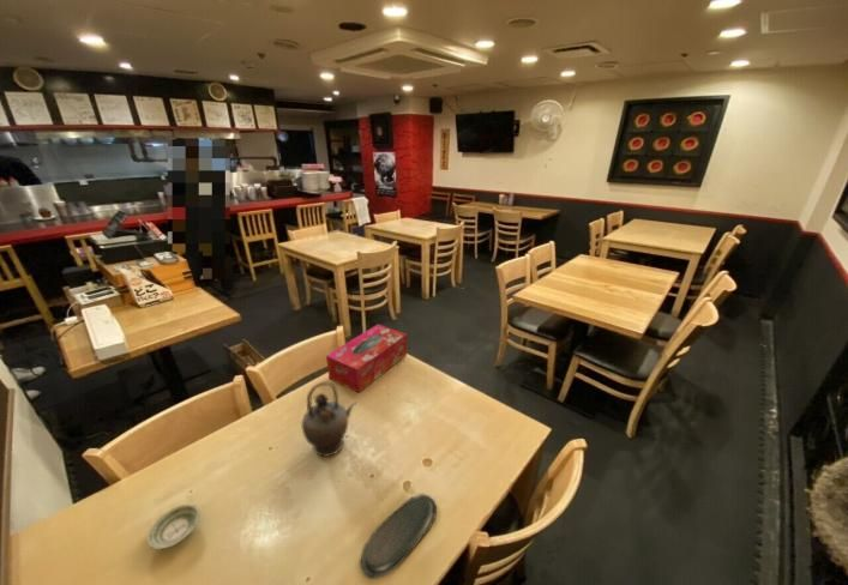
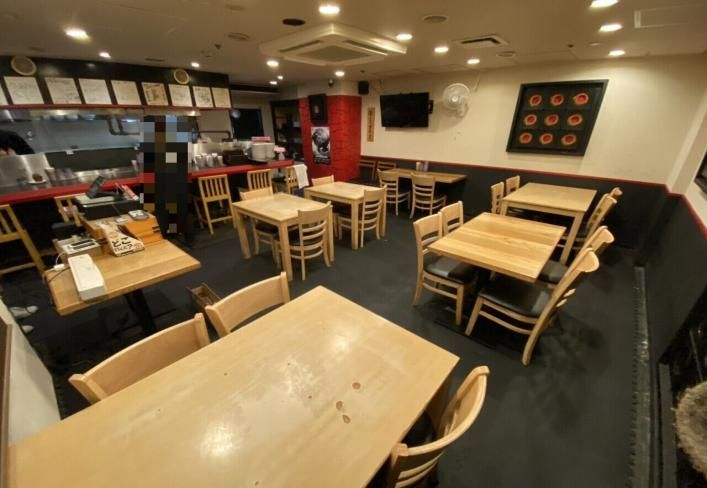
- oval tray [360,493,438,580]
- tissue box [325,324,408,394]
- saucer [146,503,202,551]
- teapot [300,380,357,458]
